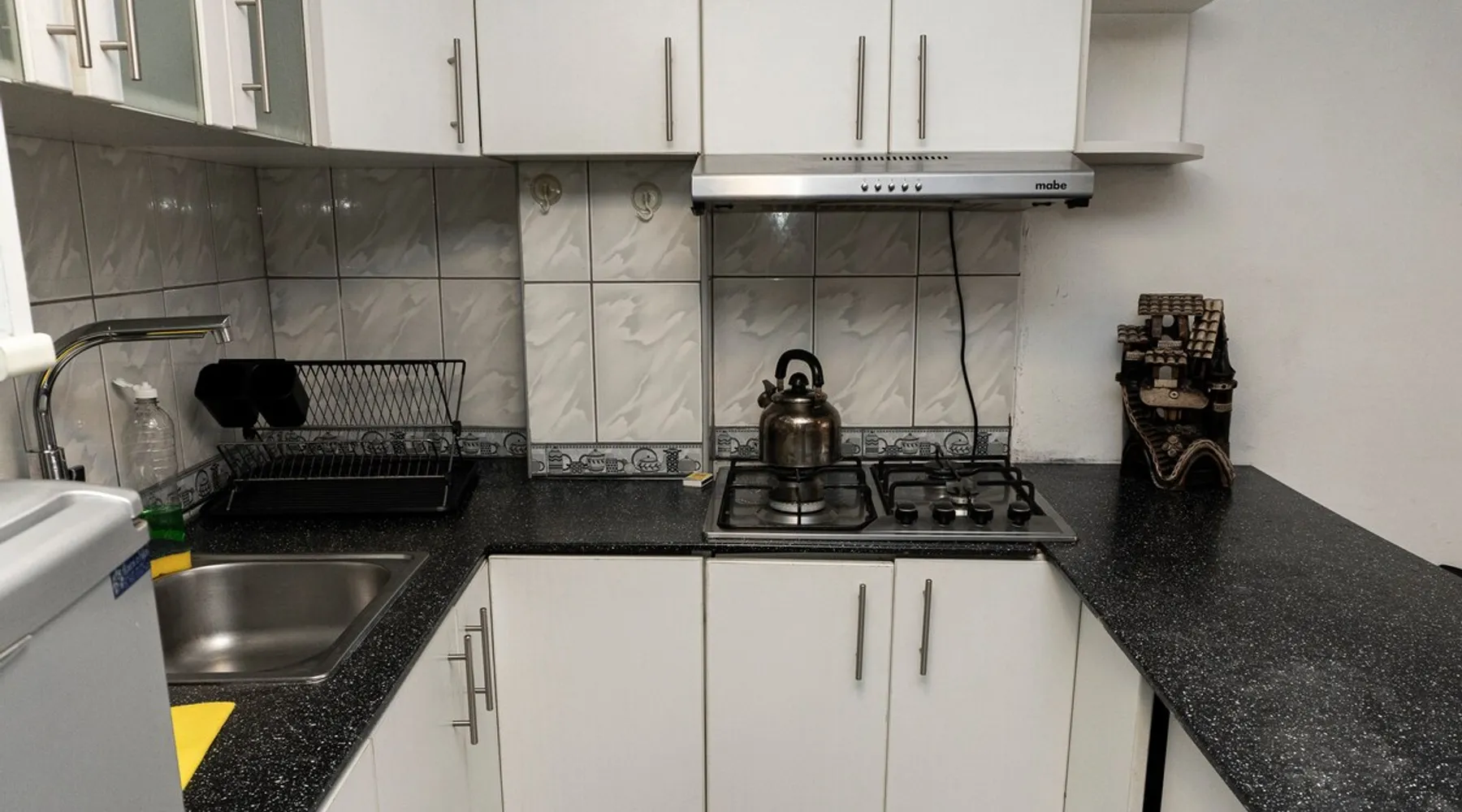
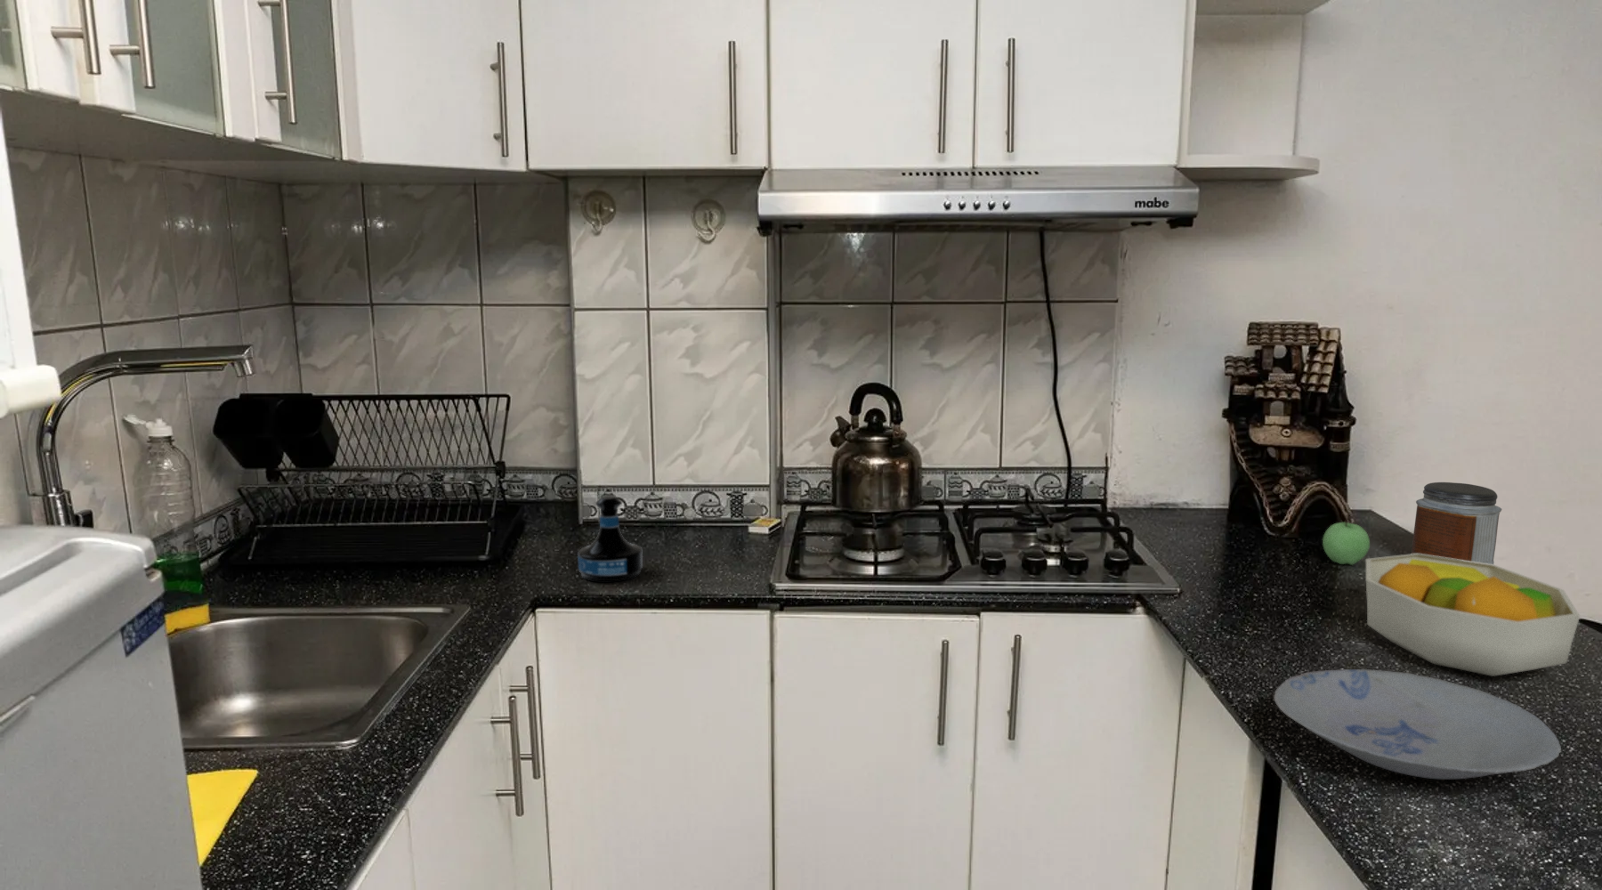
+ bowl [1272,669,1561,779]
+ tequila bottle [576,494,643,582]
+ fruit bowl [1365,552,1581,677]
+ apple [1321,520,1371,566]
+ jar [1410,481,1502,566]
